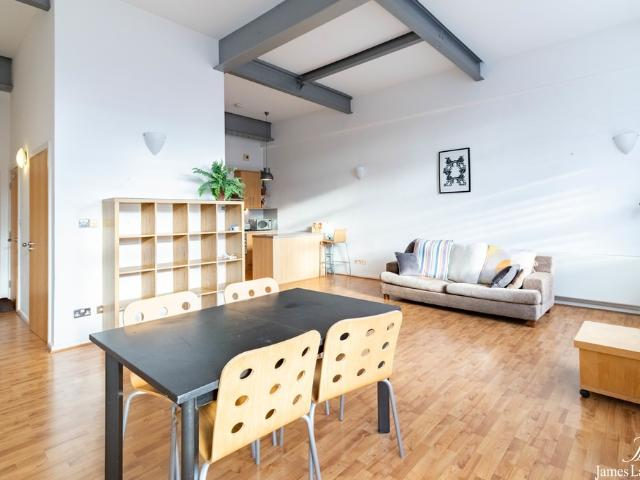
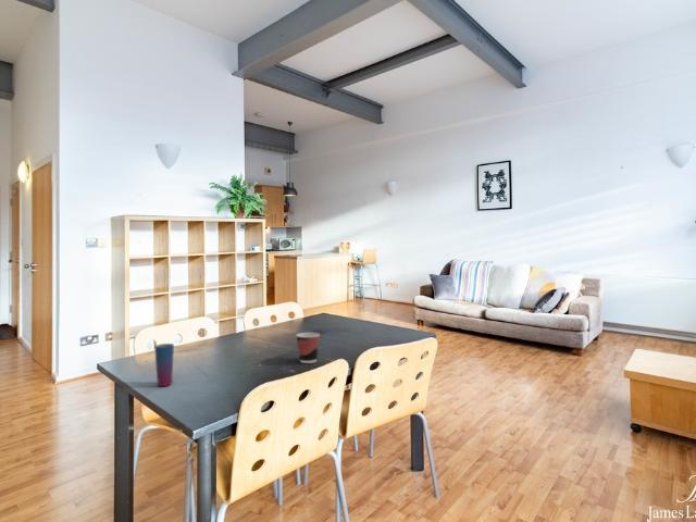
+ cup [295,332,321,364]
+ cup [153,343,175,387]
